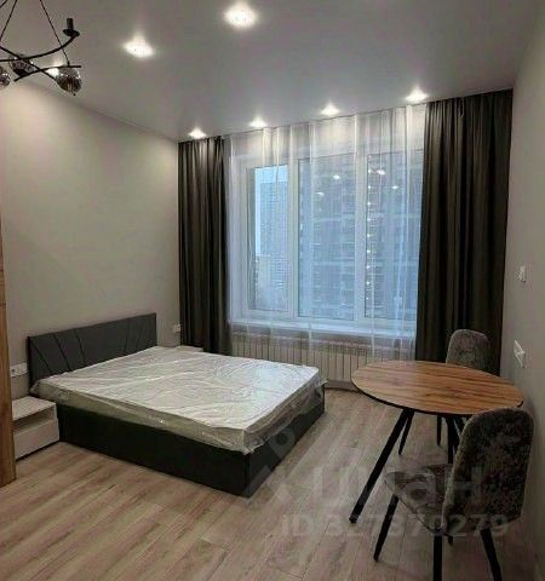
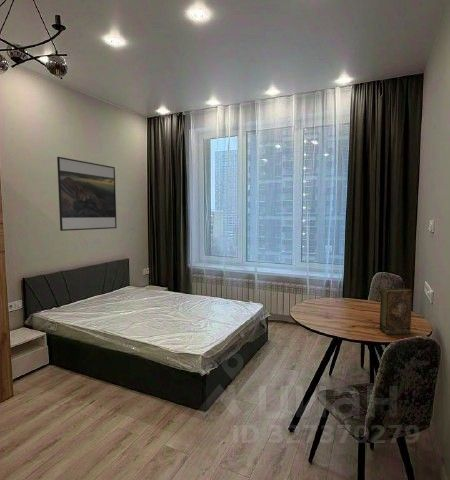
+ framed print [56,156,118,232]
+ book [379,288,413,335]
